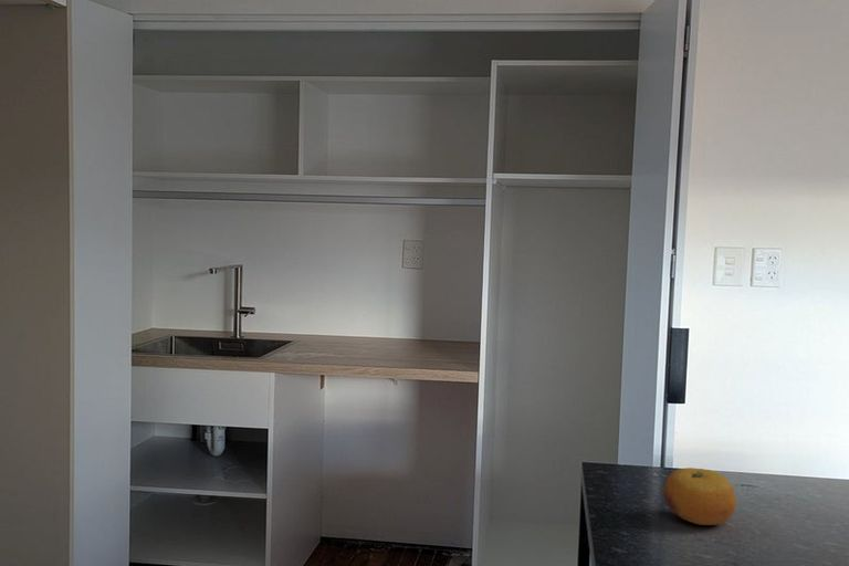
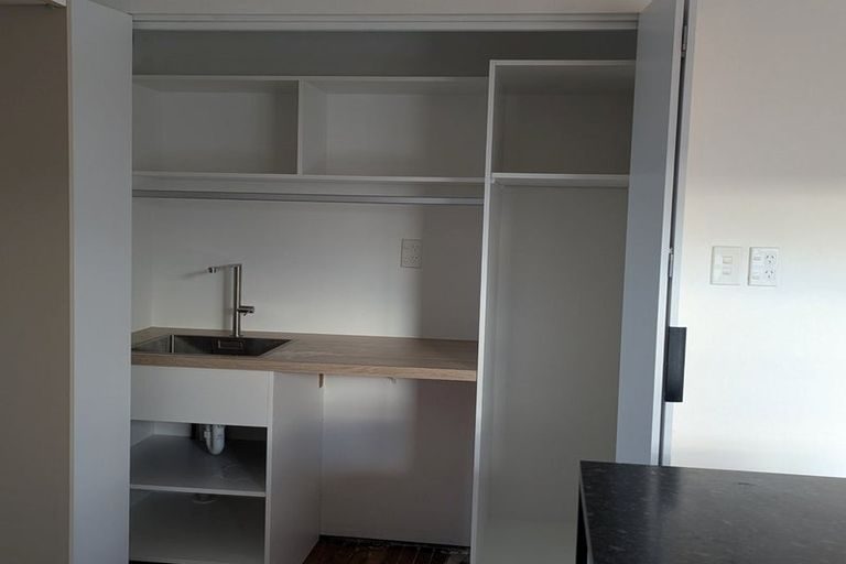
- fruit [663,467,737,526]
